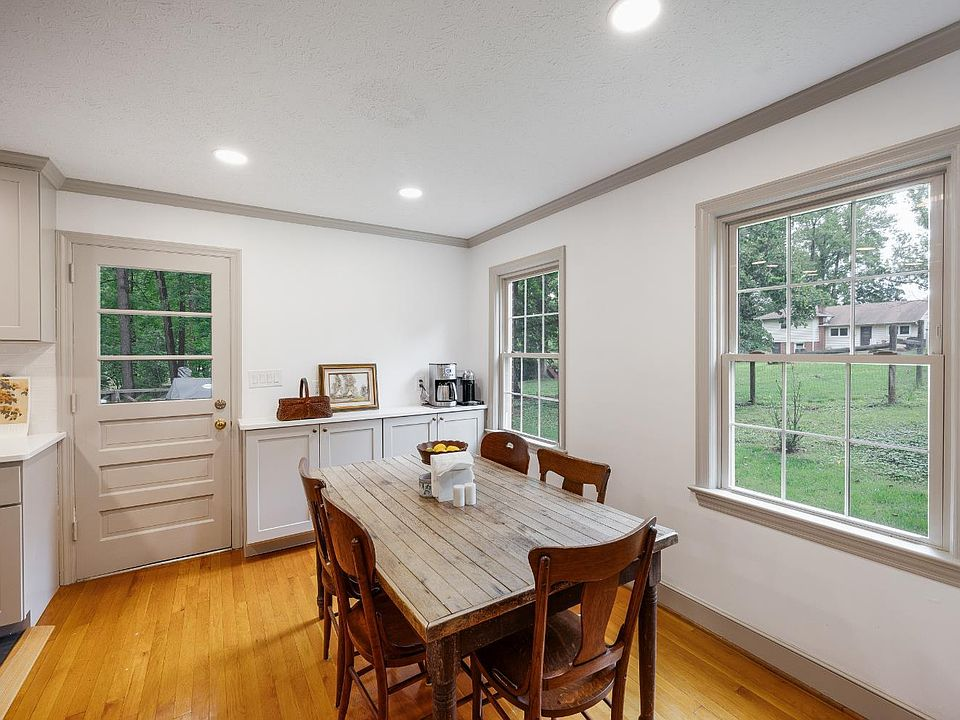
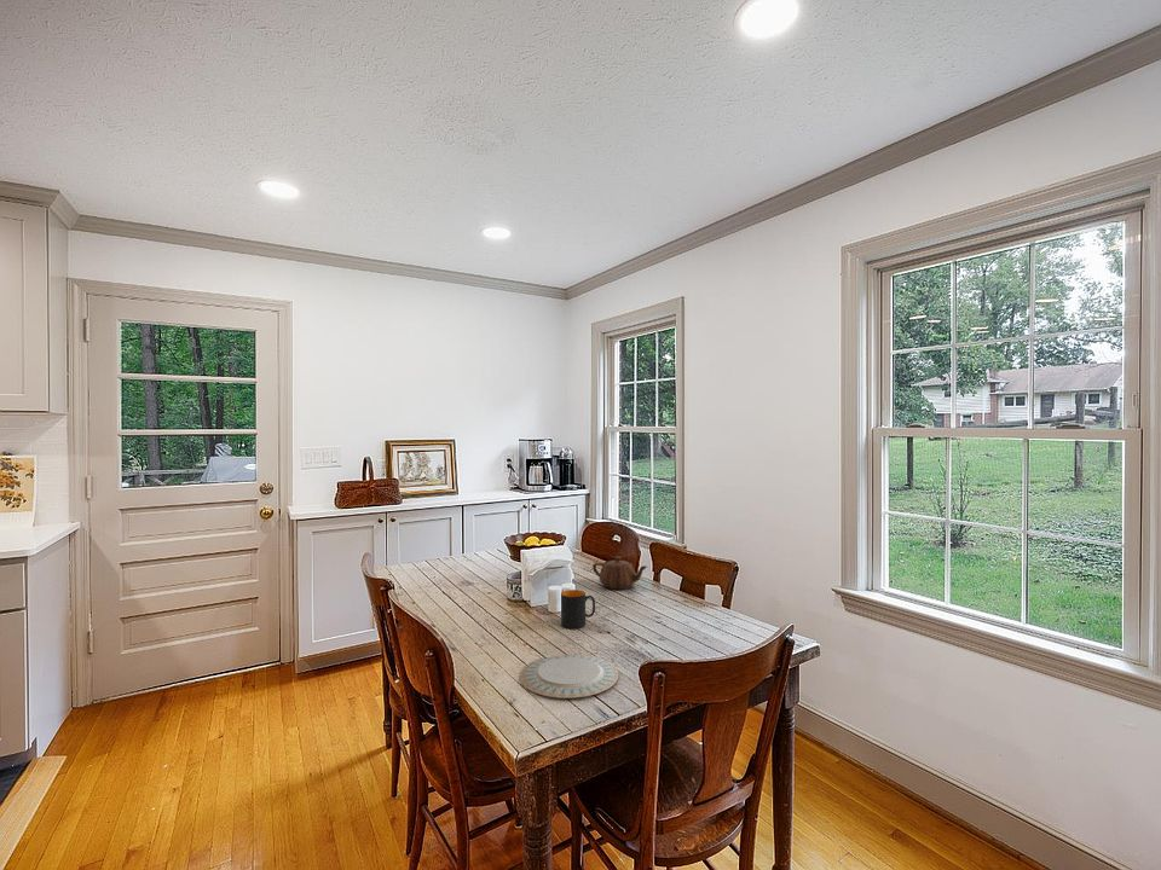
+ mug [560,588,596,630]
+ chinaware [518,652,619,700]
+ teapot [591,556,648,591]
